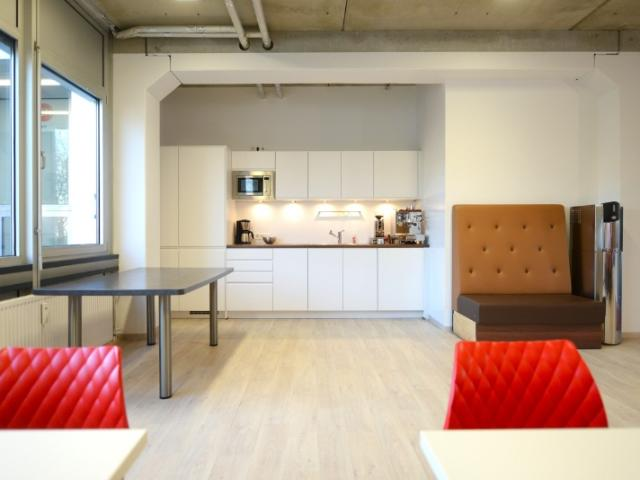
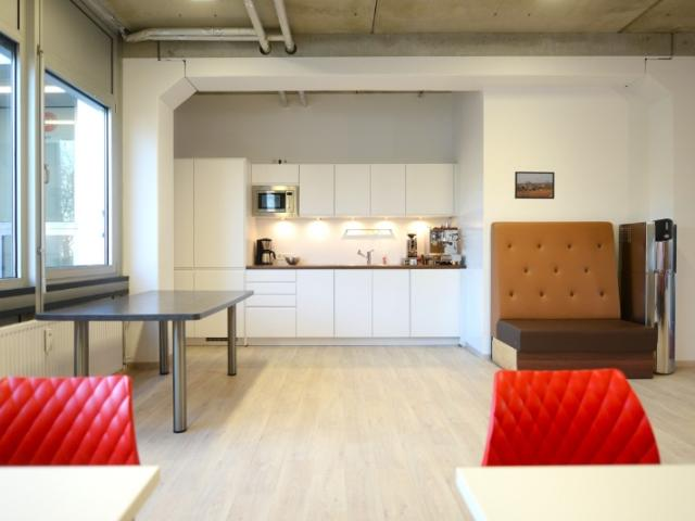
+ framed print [514,170,556,200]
